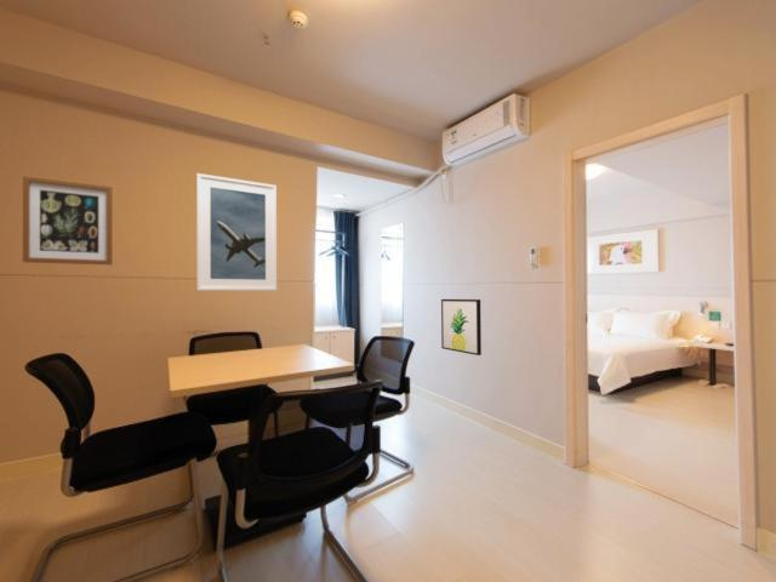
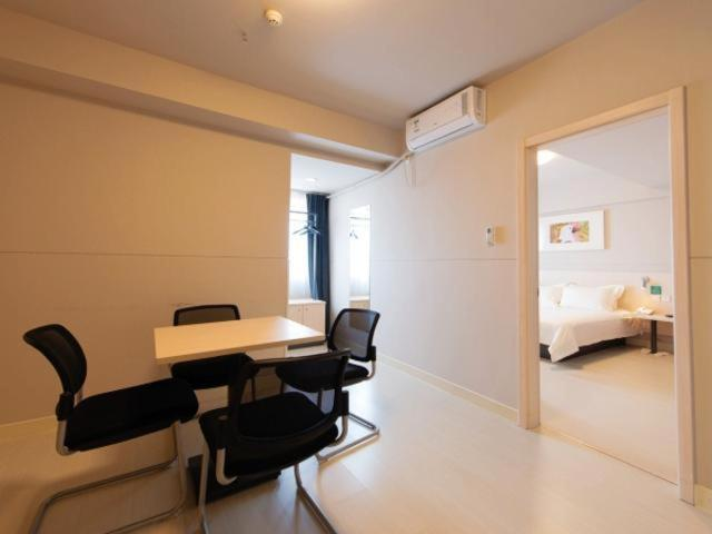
- wall art [440,298,483,356]
- wall art [22,175,114,266]
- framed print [195,172,278,292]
